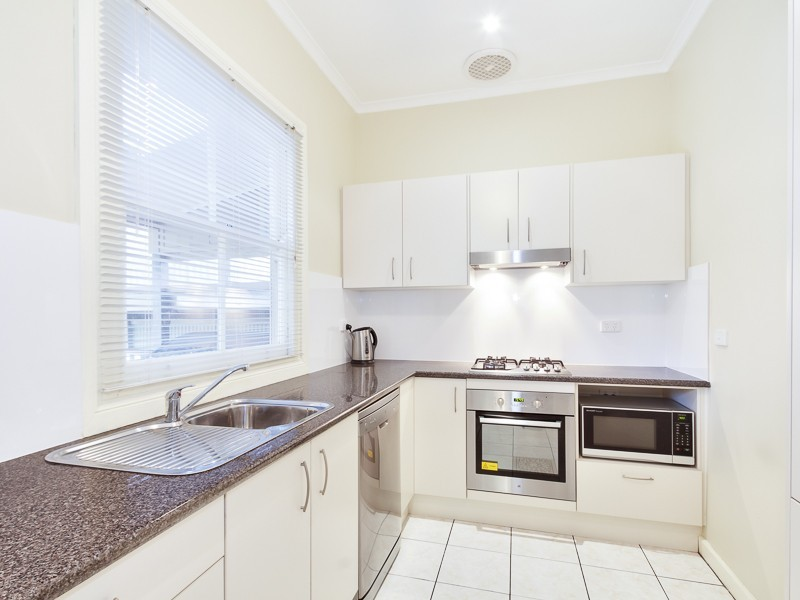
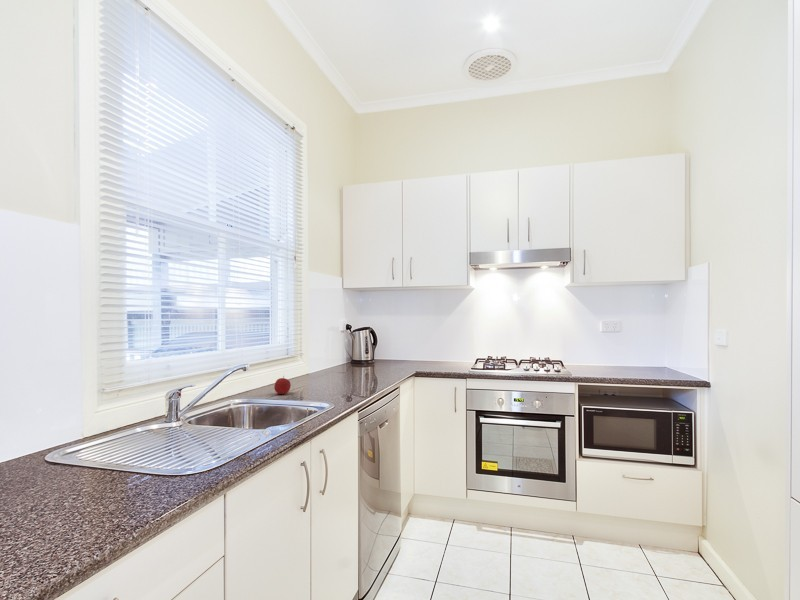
+ apple [273,375,292,395]
